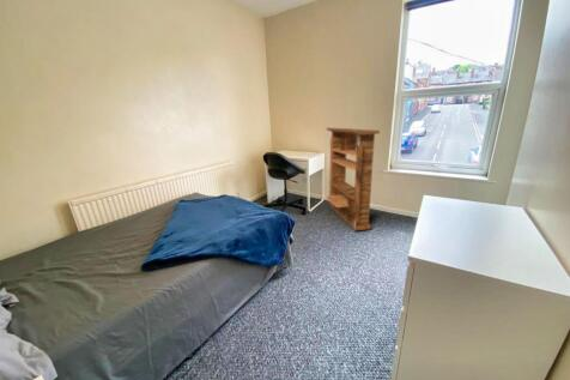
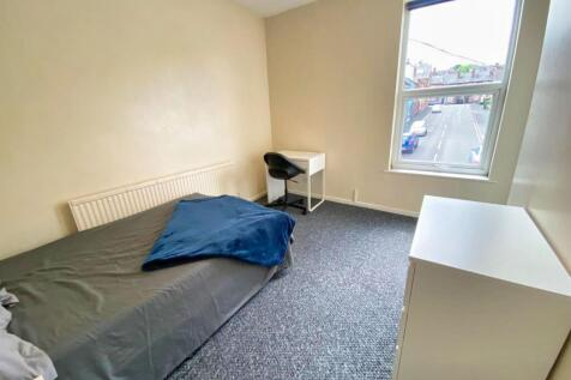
- bookshelf [325,127,381,231]
